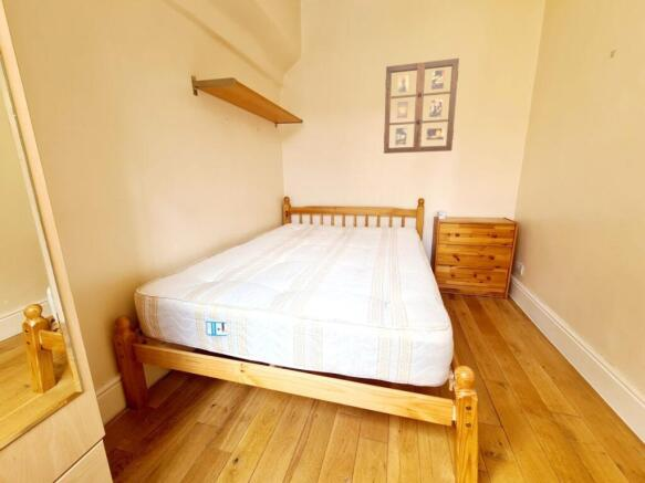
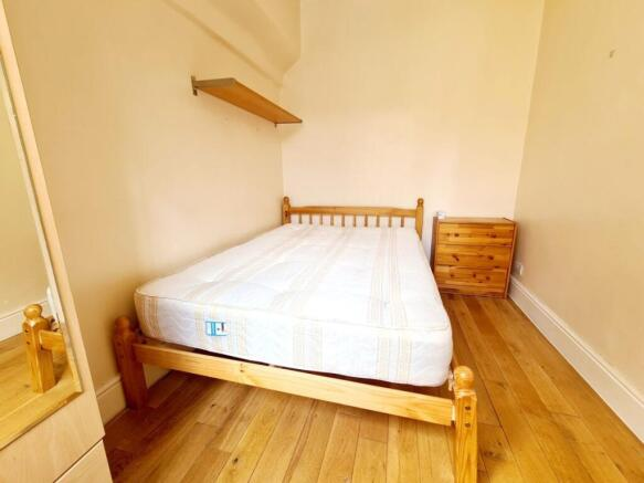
- picture frame [383,57,460,155]
